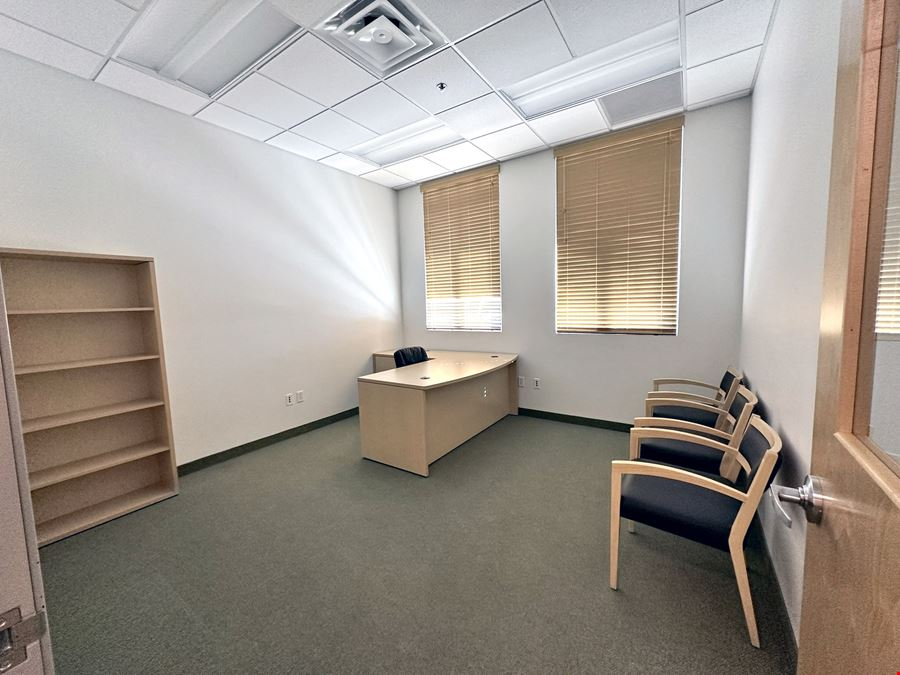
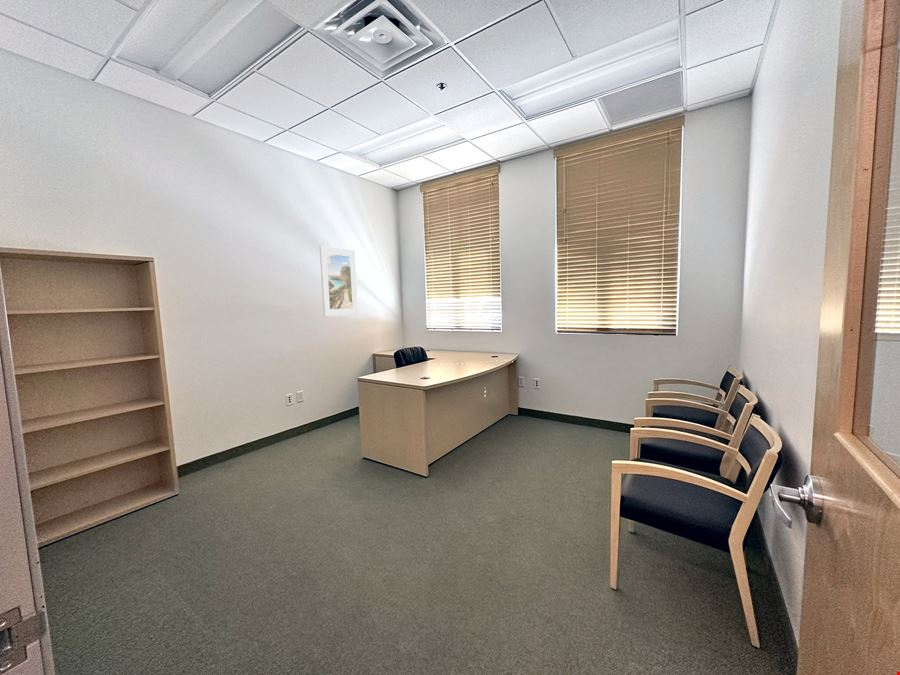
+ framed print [319,245,359,317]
